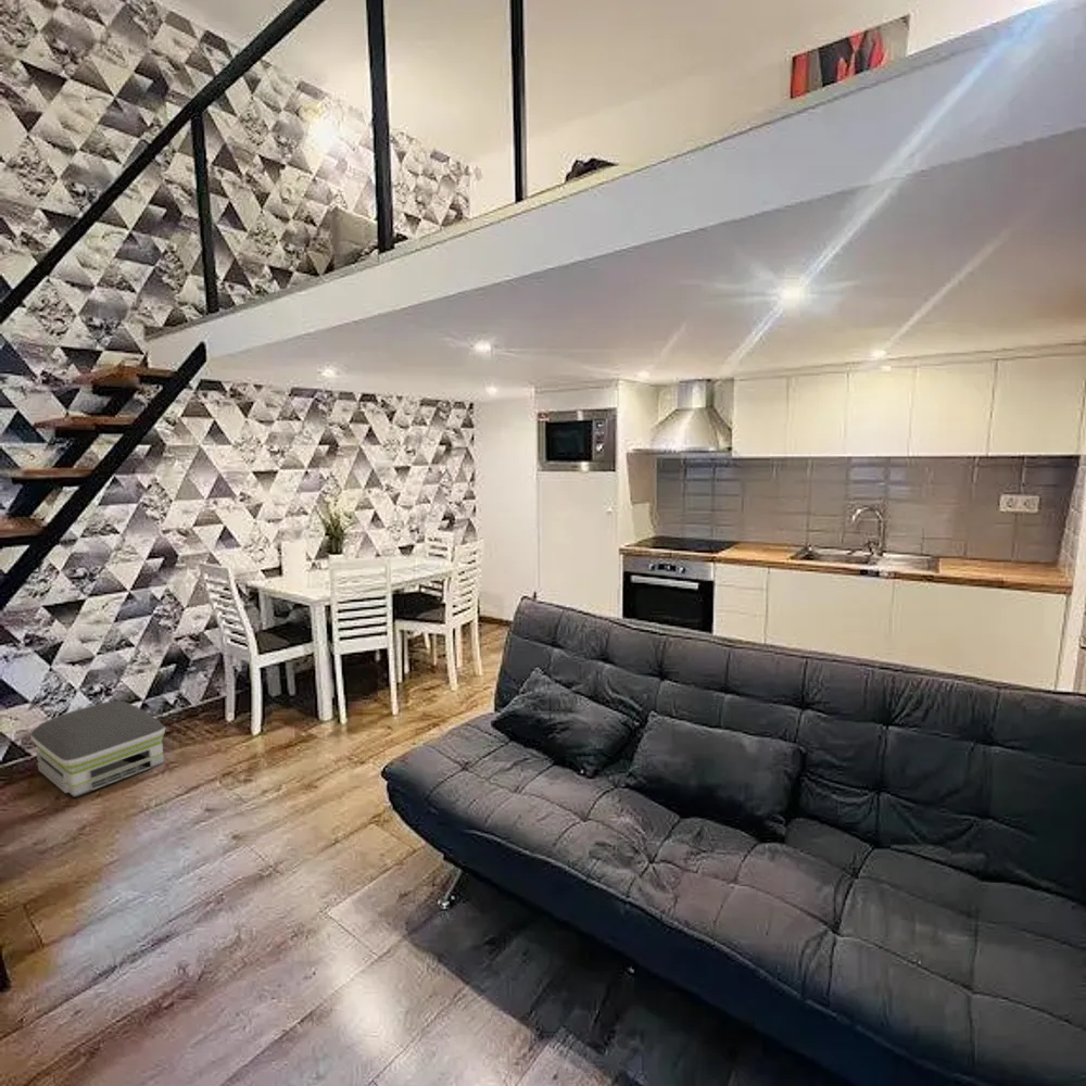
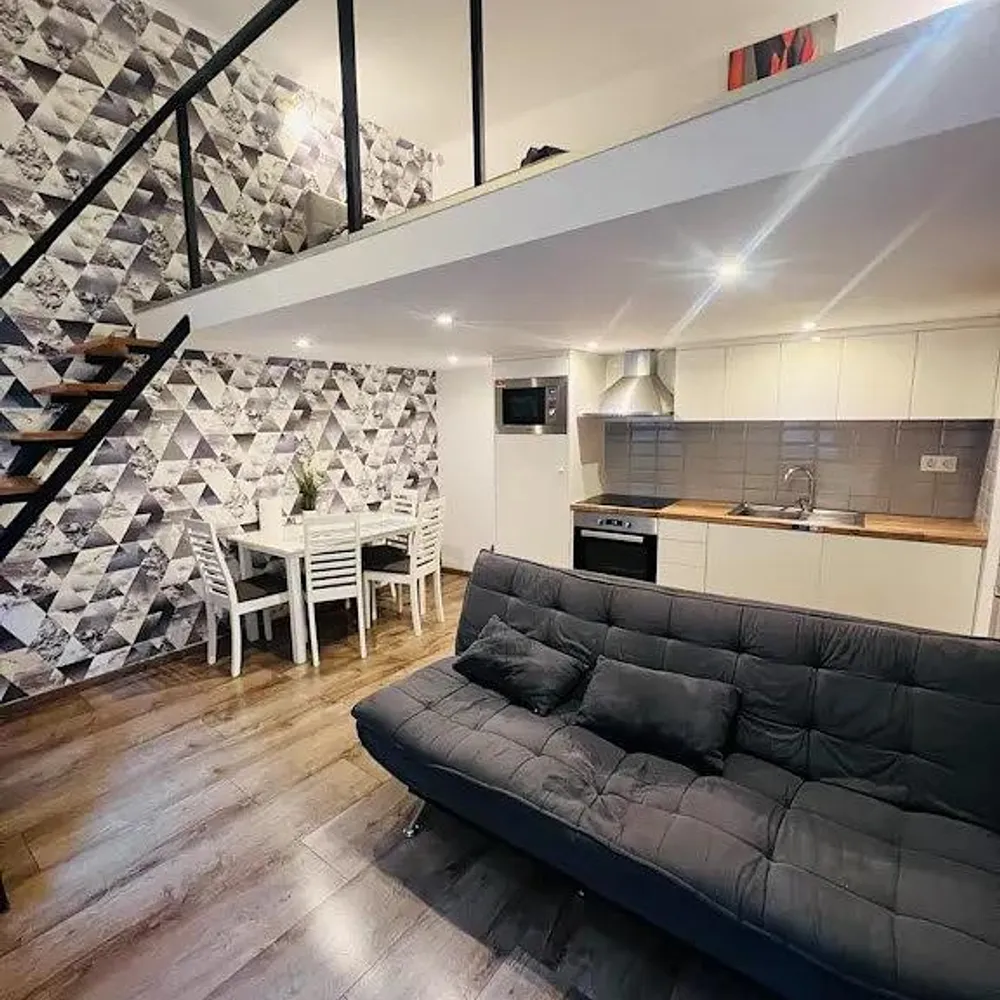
- air purifier [29,700,166,798]
